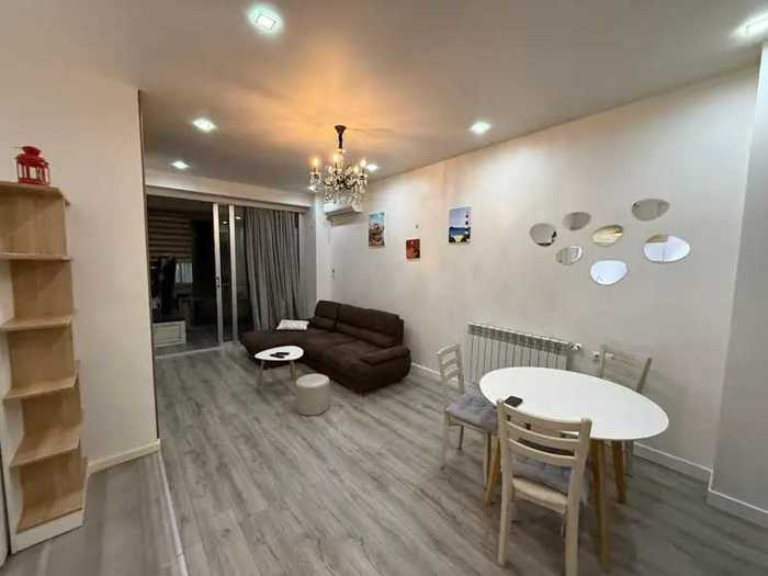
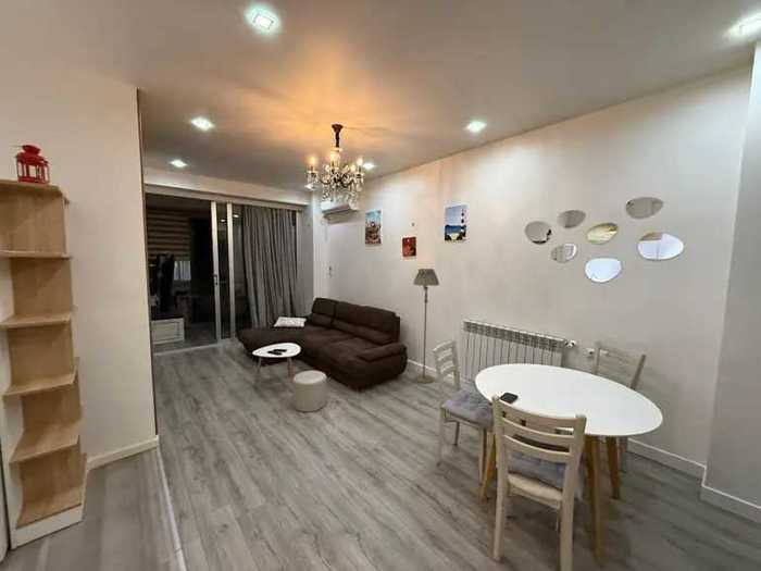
+ floor lamp [412,268,440,384]
